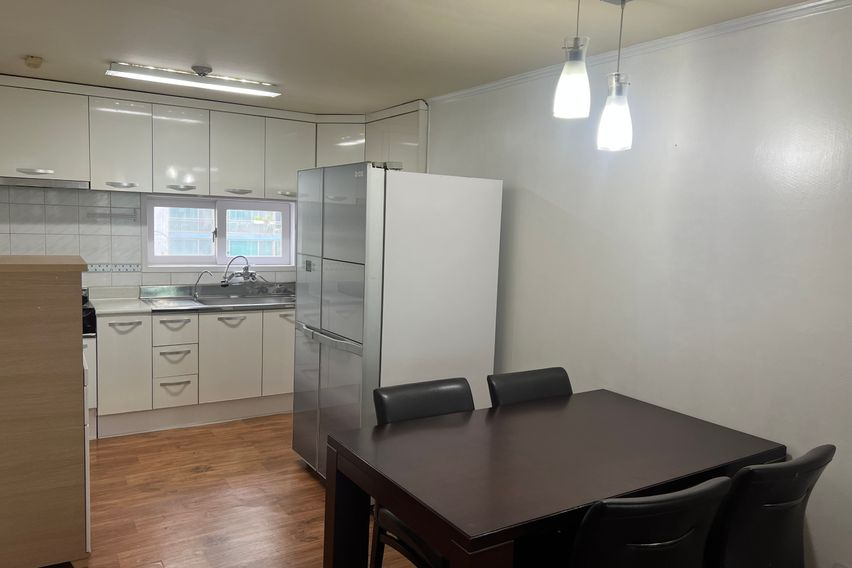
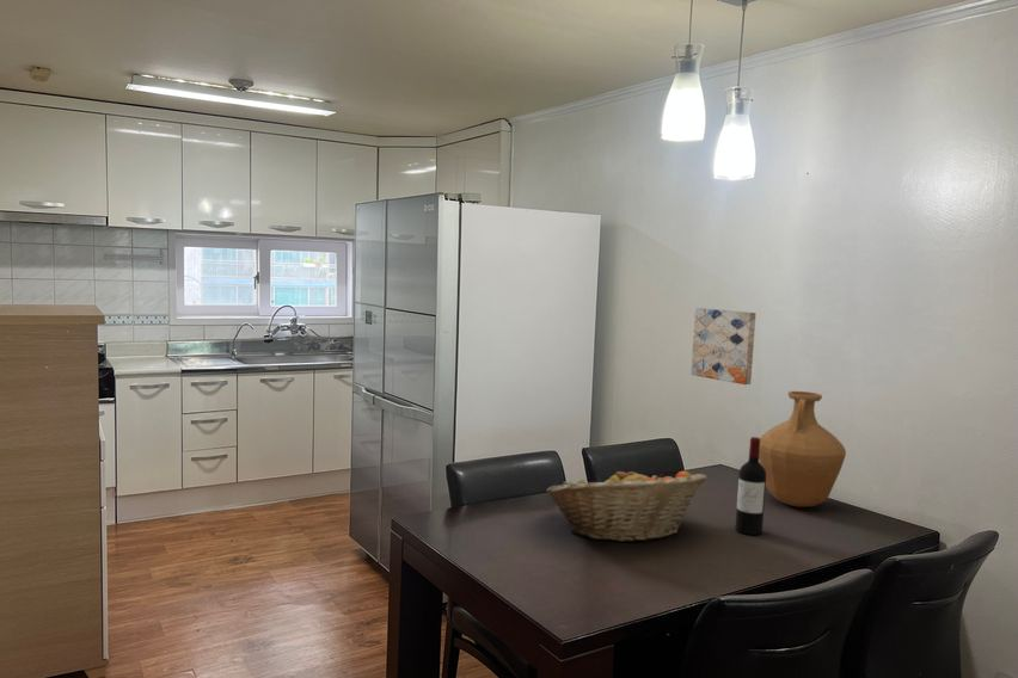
+ wall art [691,307,756,386]
+ wine bottle [735,436,767,536]
+ fruit basket [545,466,707,543]
+ vase [759,390,847,509]
